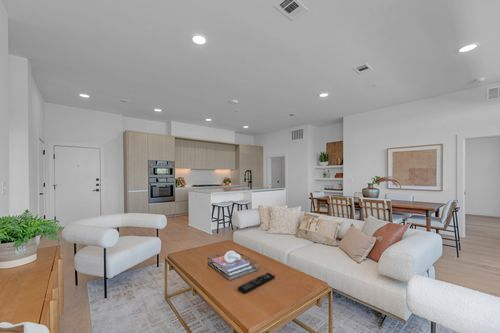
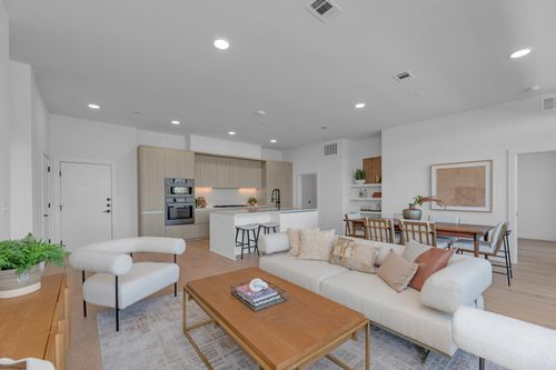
- remote control [237,272,276,294]
